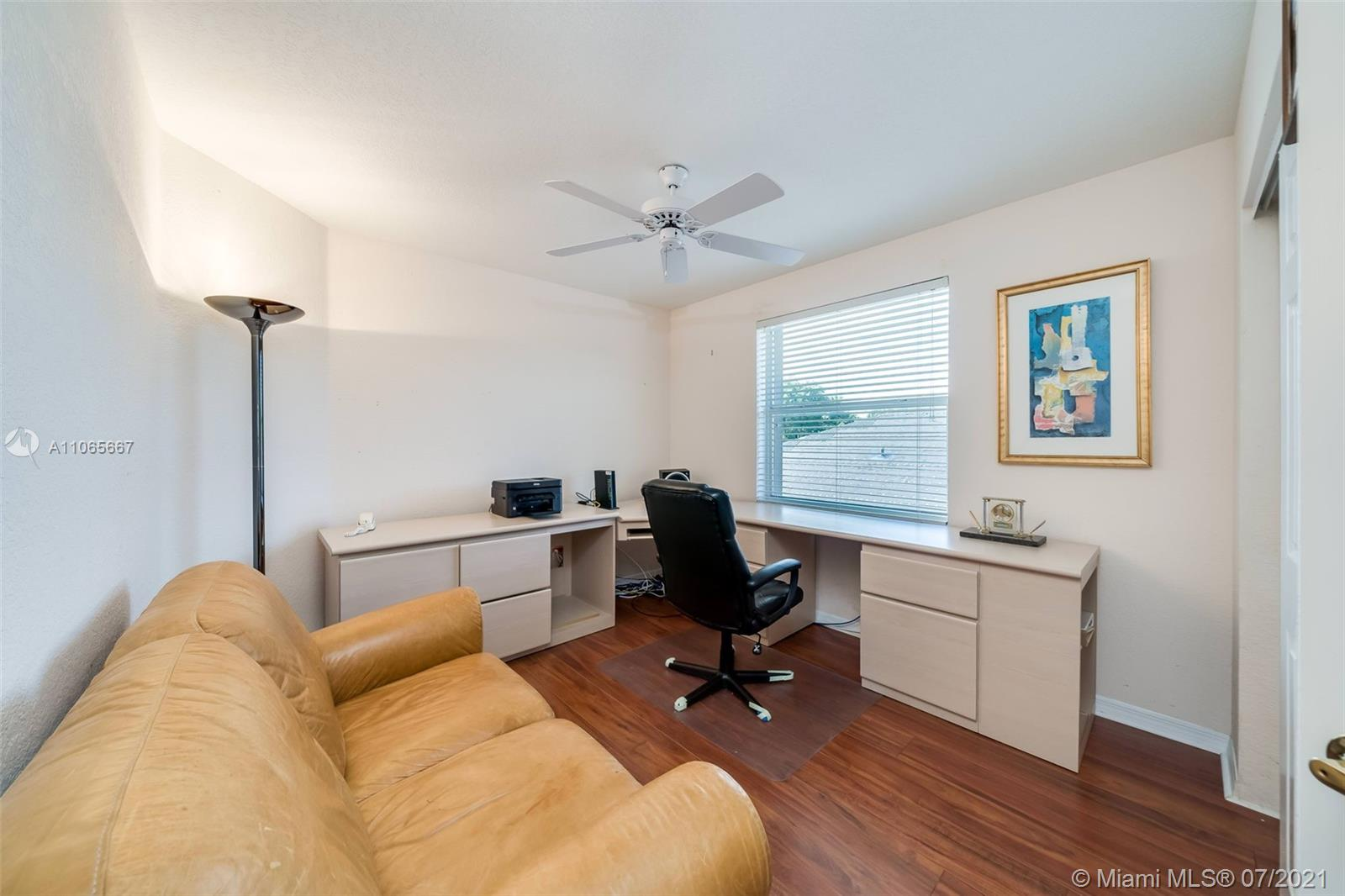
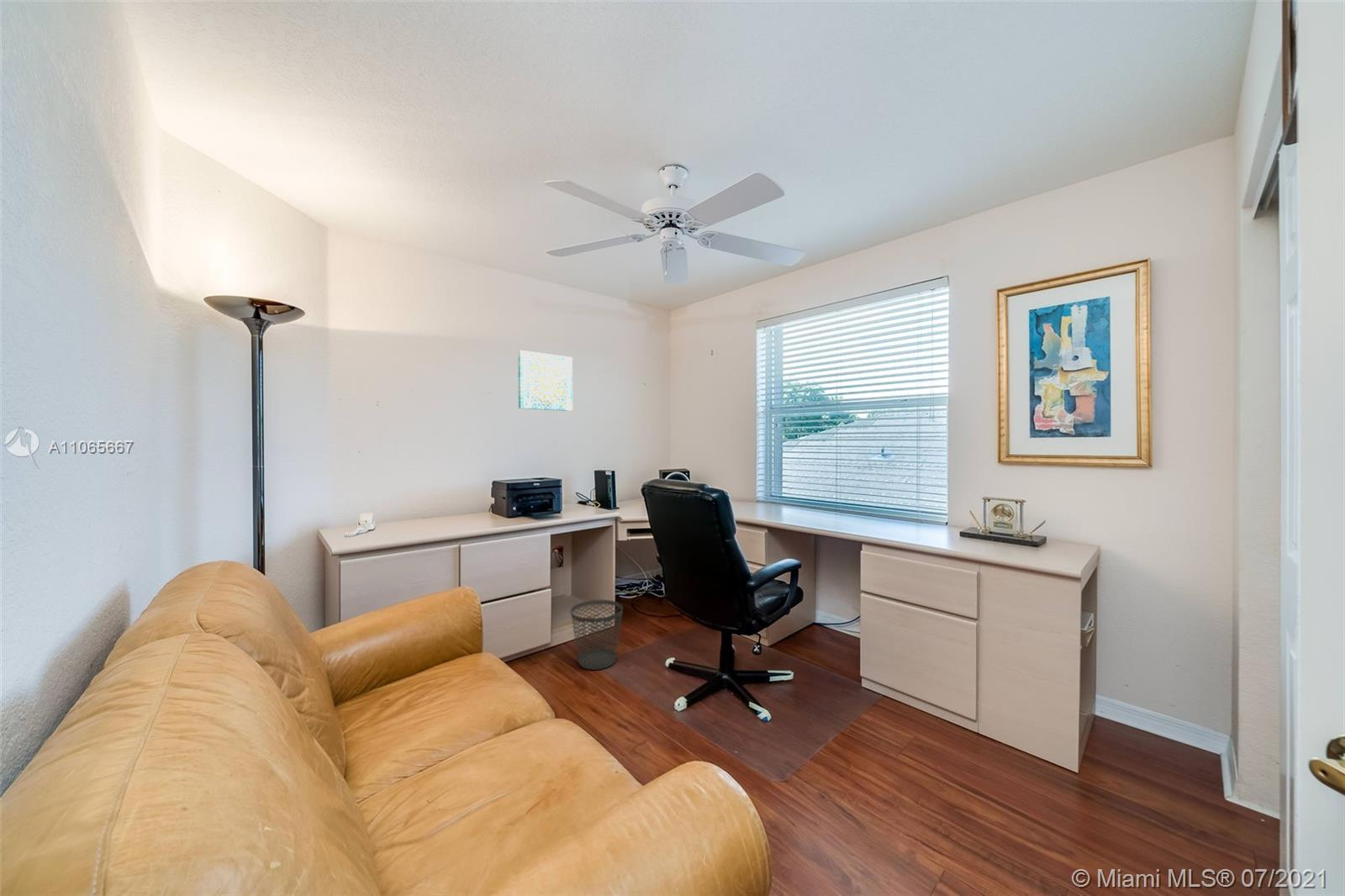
+ wastebasket [570,599,624,671]
+ wall art [518,350,573,412]
